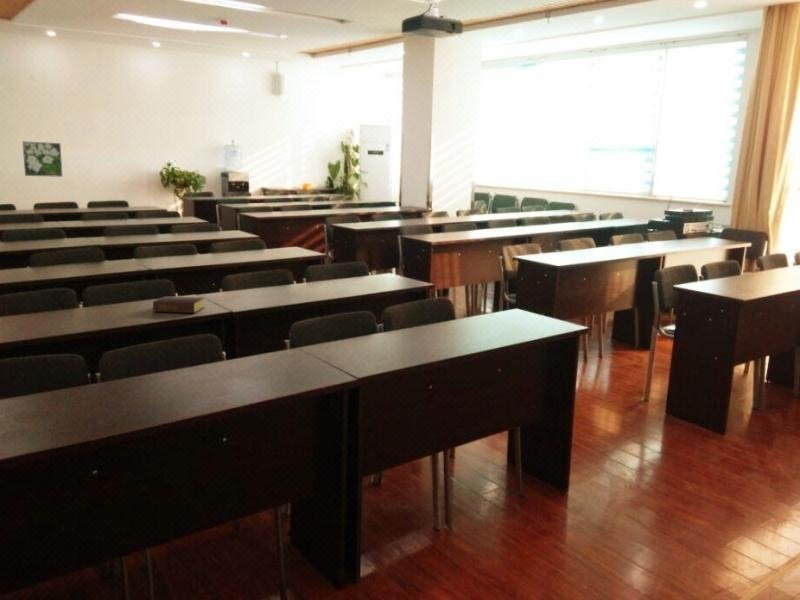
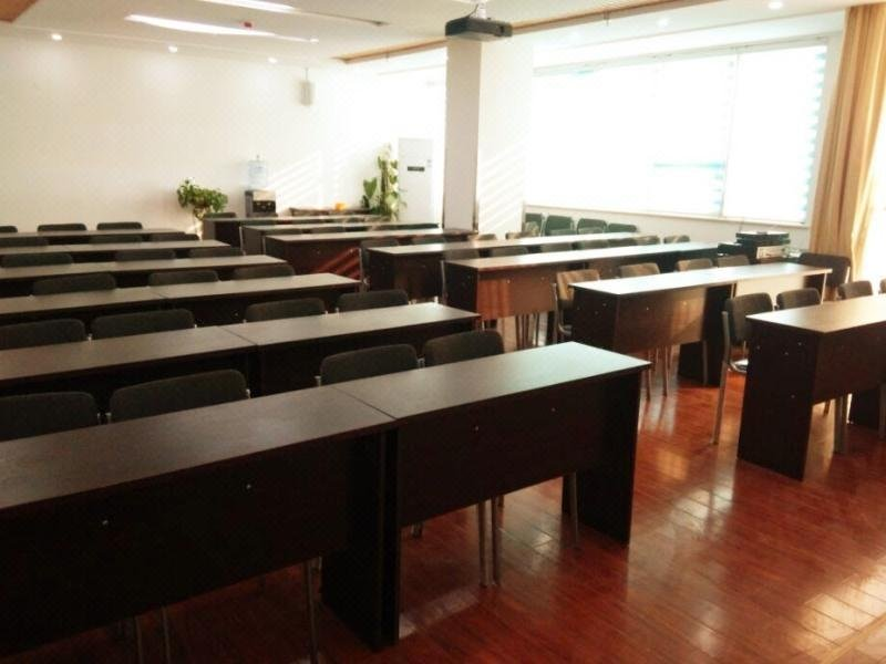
- bible [152,295,205,314]
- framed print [22,141,63,178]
